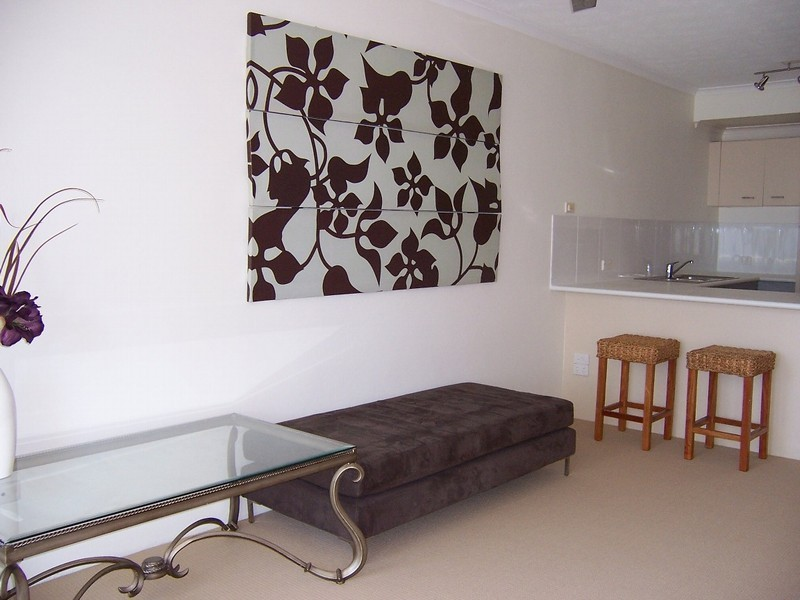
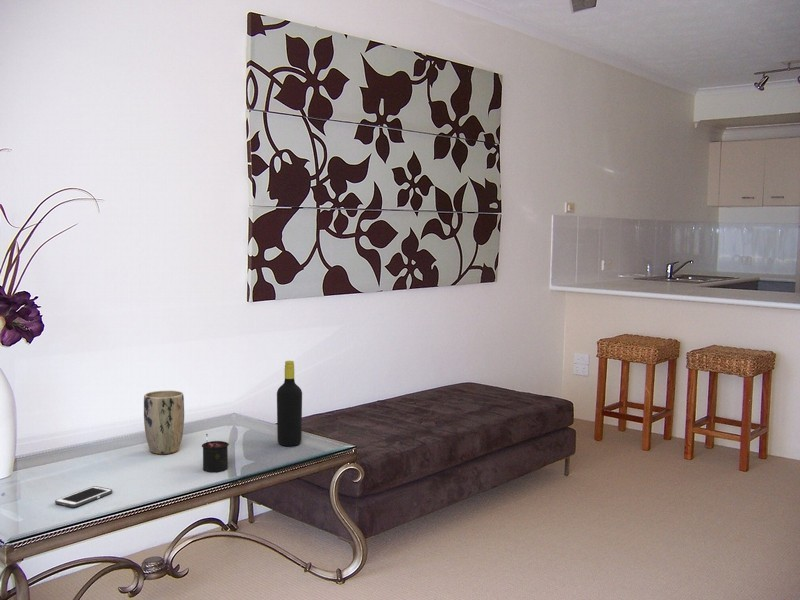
+ plant pot [143,390,185,455]
+ candle [201,433,230,474]
+ bottle [276,360,303,447]
+ cell phone [54,485,113,508]
